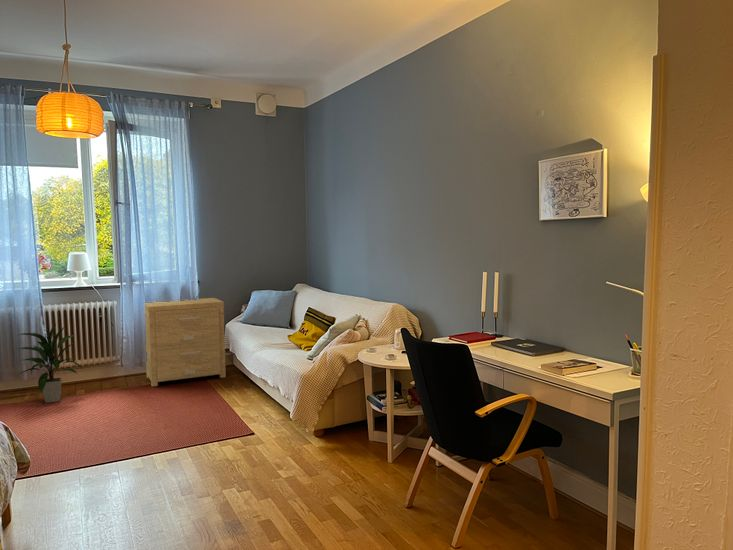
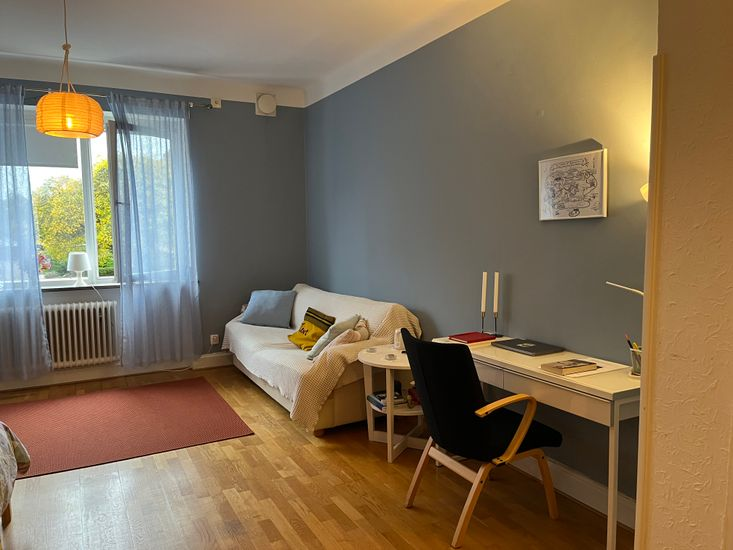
- side table [145,297,227,387]
- indoor plant [13,323,83,404]
